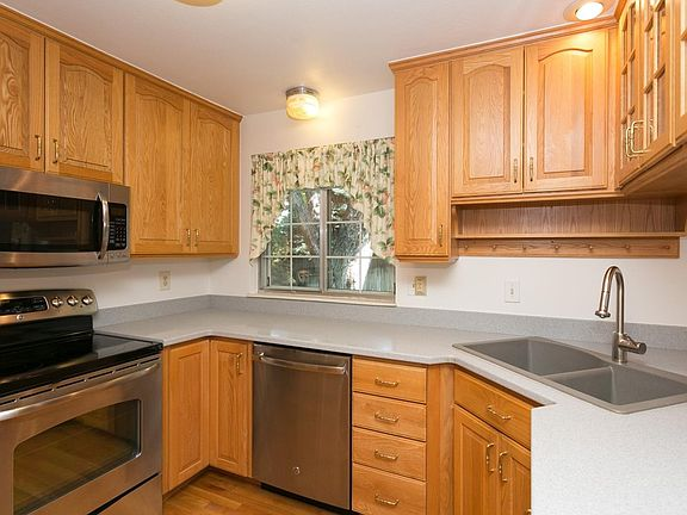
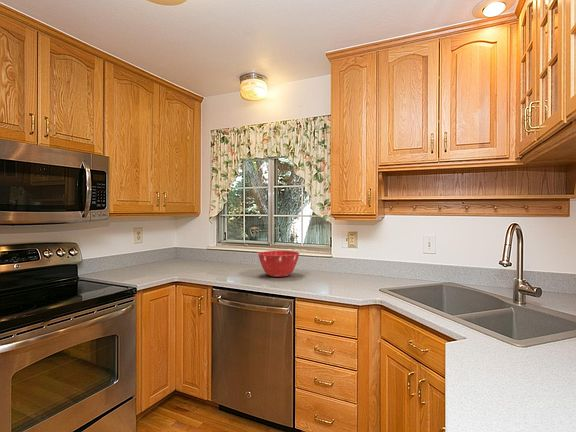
+ mixing bowl [257,250,300,278]
